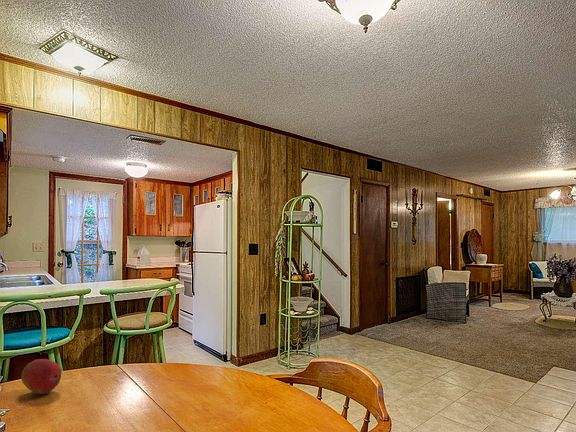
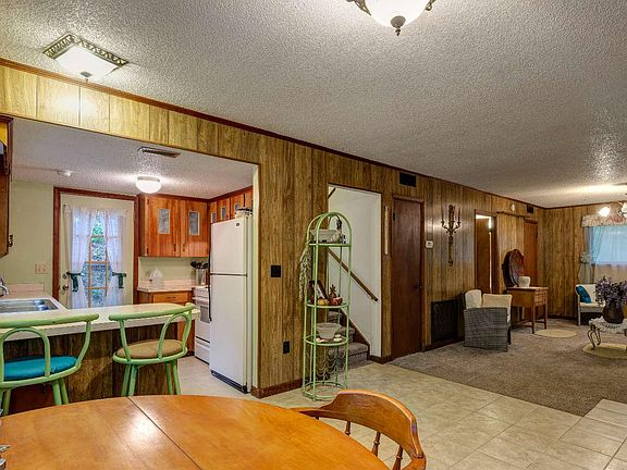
- fruit [20,358,62,395]
